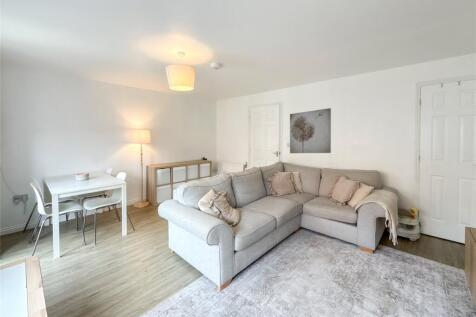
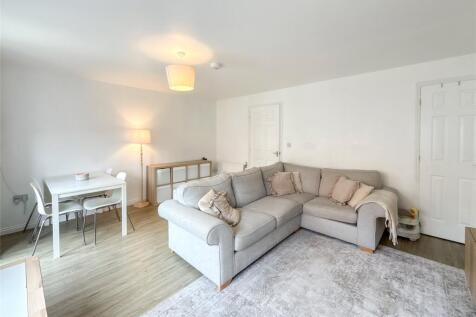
- wall art [289,107,332,154]
